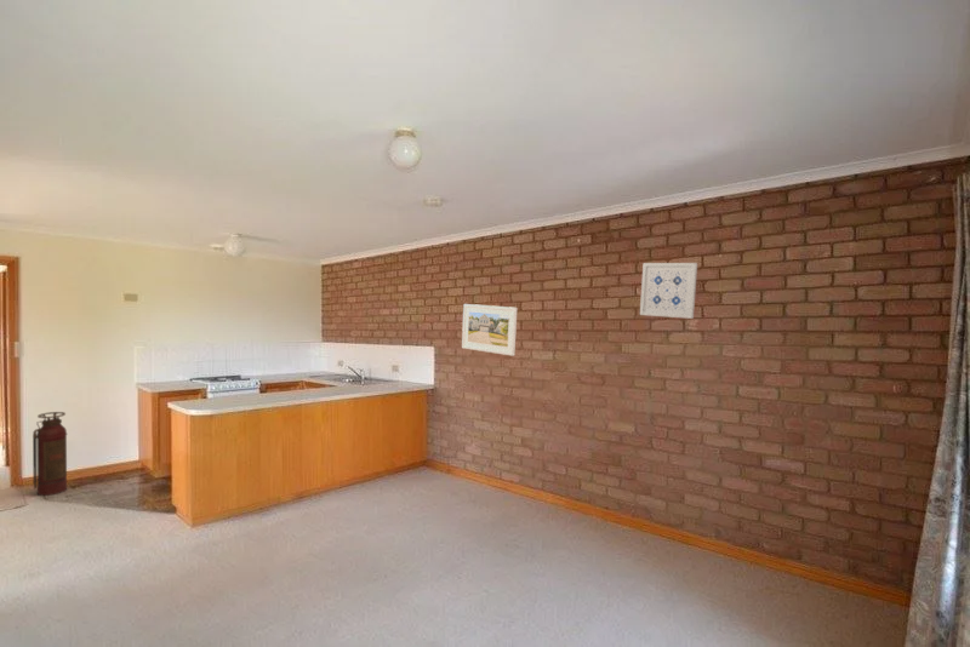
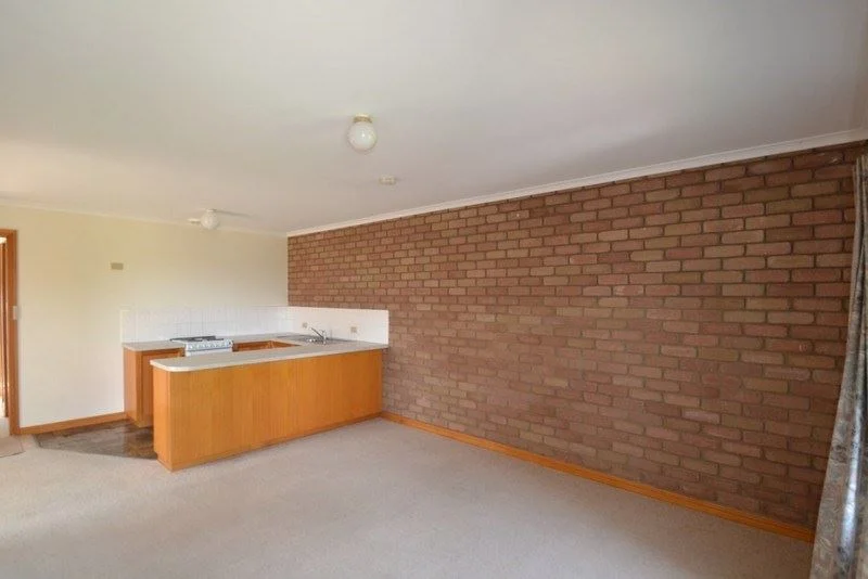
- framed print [461,303,518,357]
- wall art [639,262,698,320]
- fire extinguisher [32,411,69,497]
